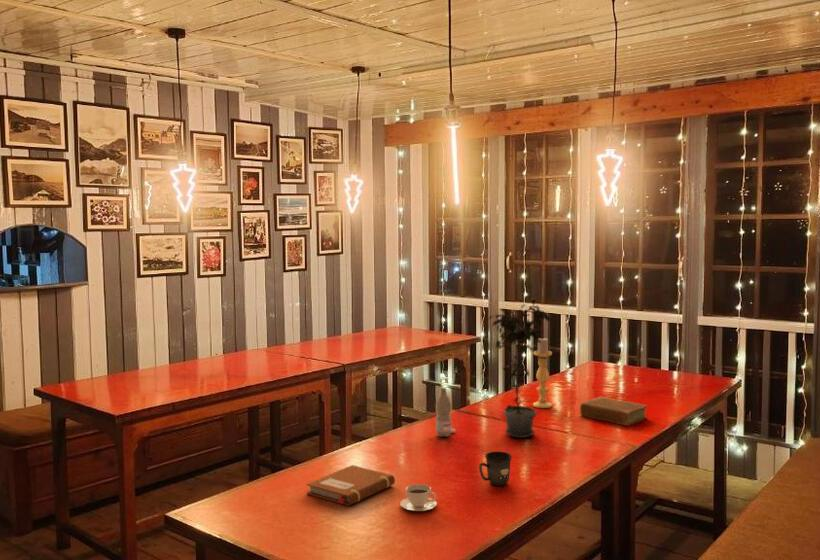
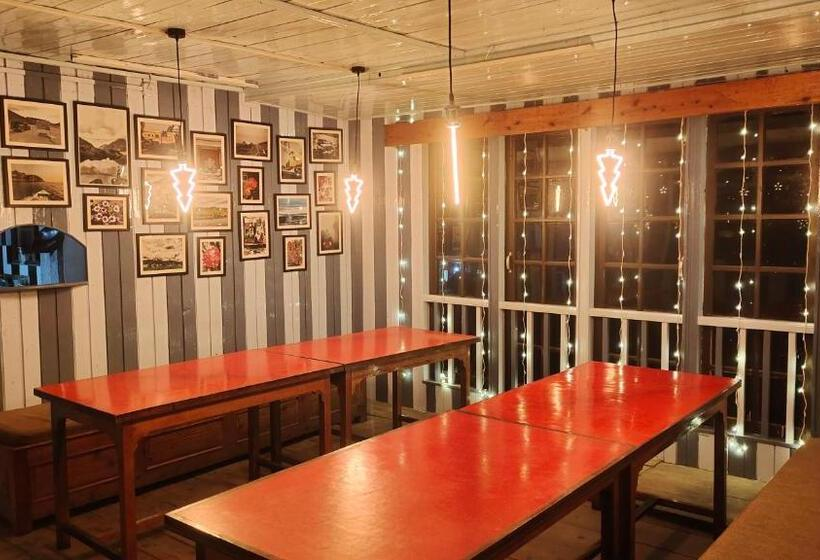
- water bottle [435,387,456,438]
- mug [478,451,513,487]
- notebook [306,464,396,507]
- teacup [399,483,438,512]
- candle holder [532,337,553,409]
- book [579,396,649,427]
- potted plant [487,298,551,439]
